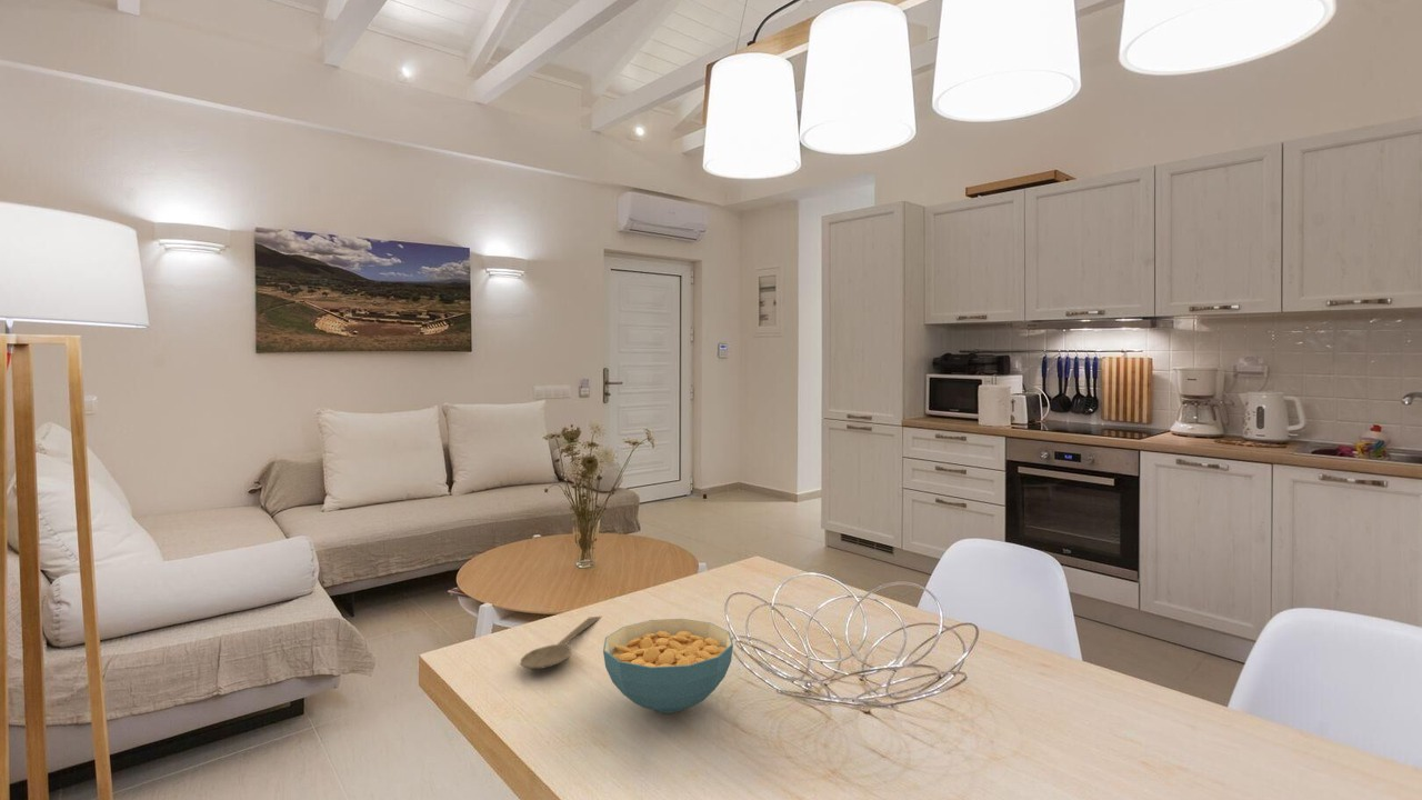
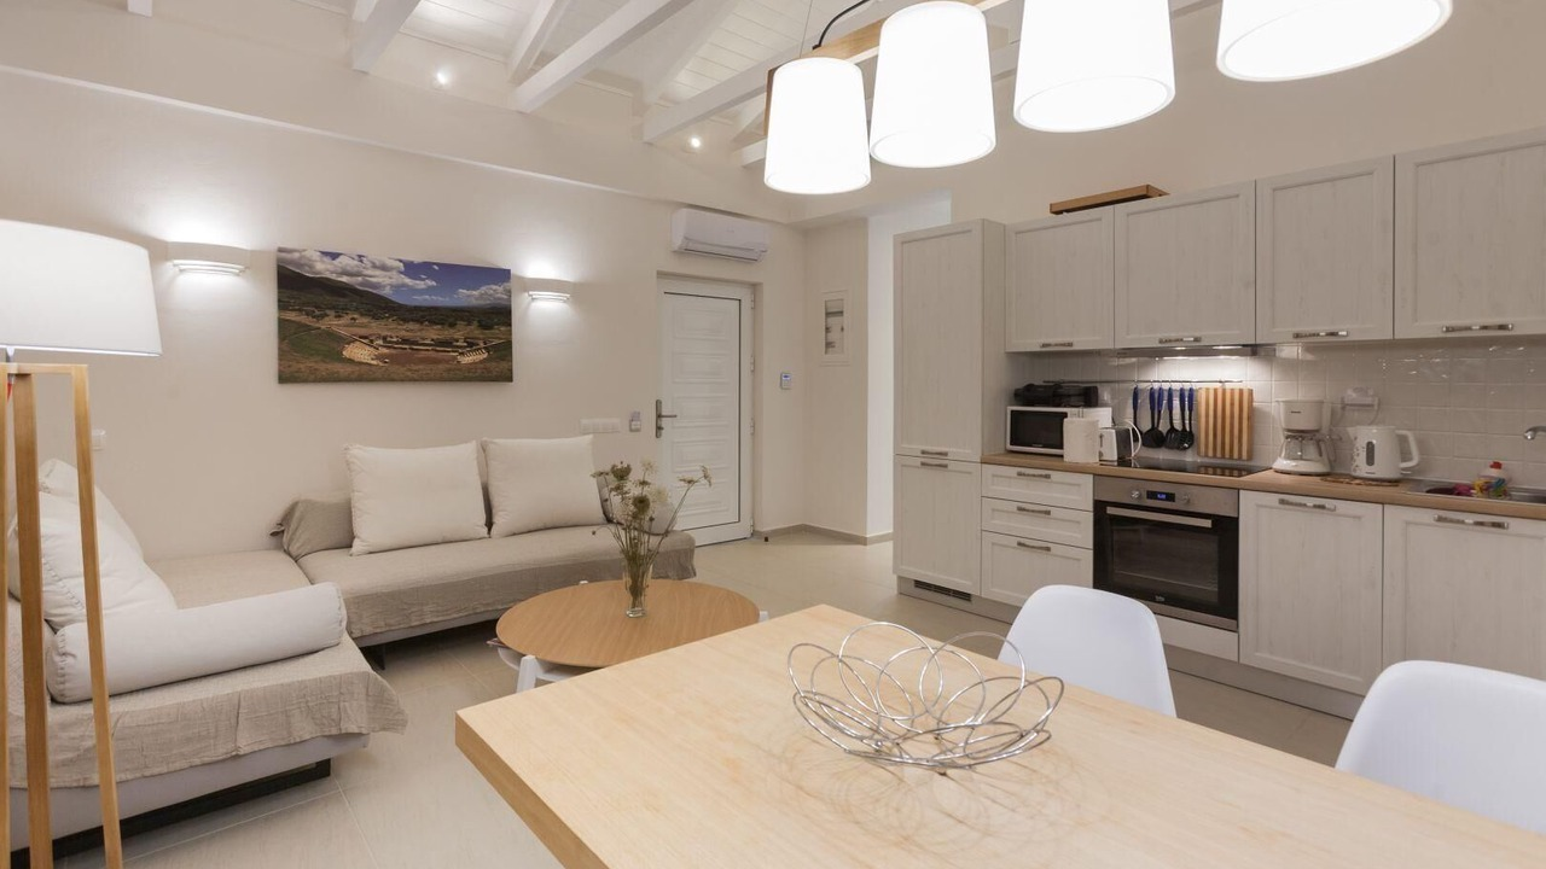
- wooden spoon [519,616,602,670]
- cereal bowl [602,618,734,714]
